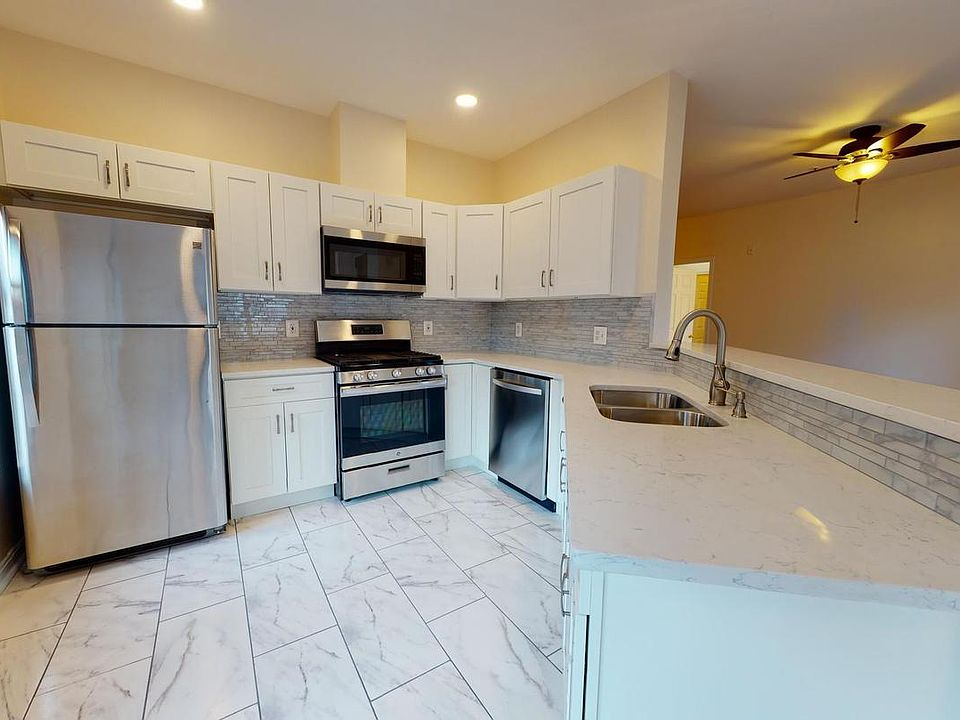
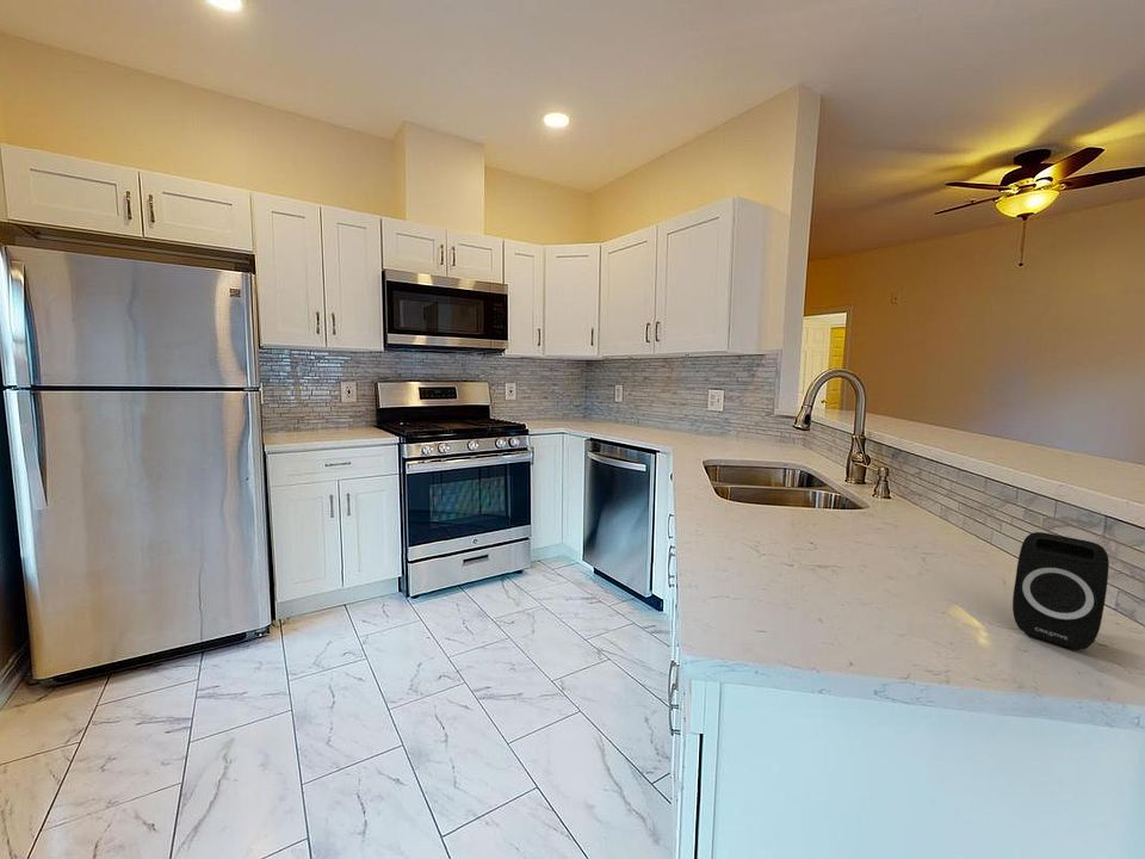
+ speaker [1011,531,1110,651]
